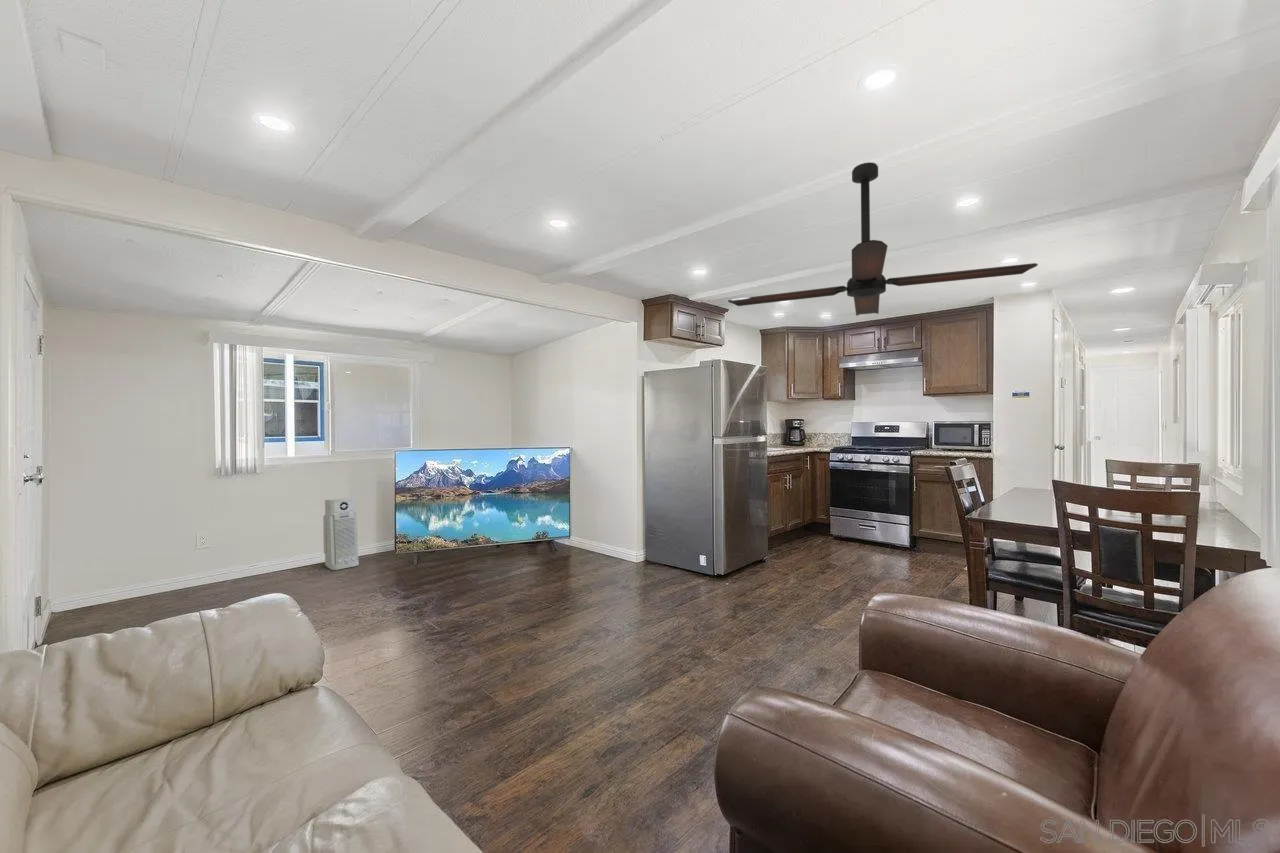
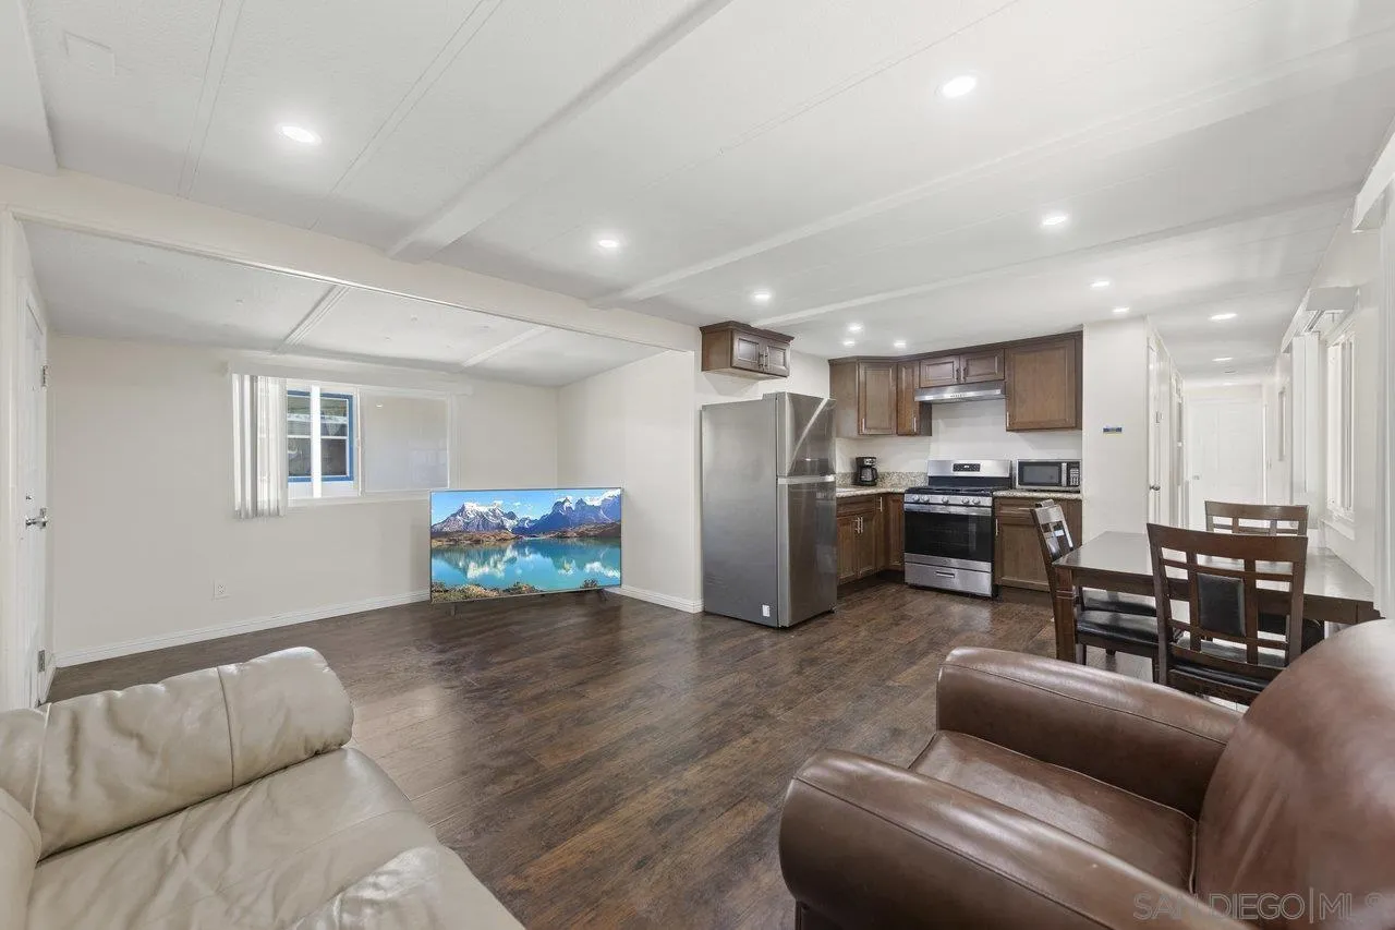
- air purifier [322,496,360,571]
- ceiling fan [727,161,1039,317]
